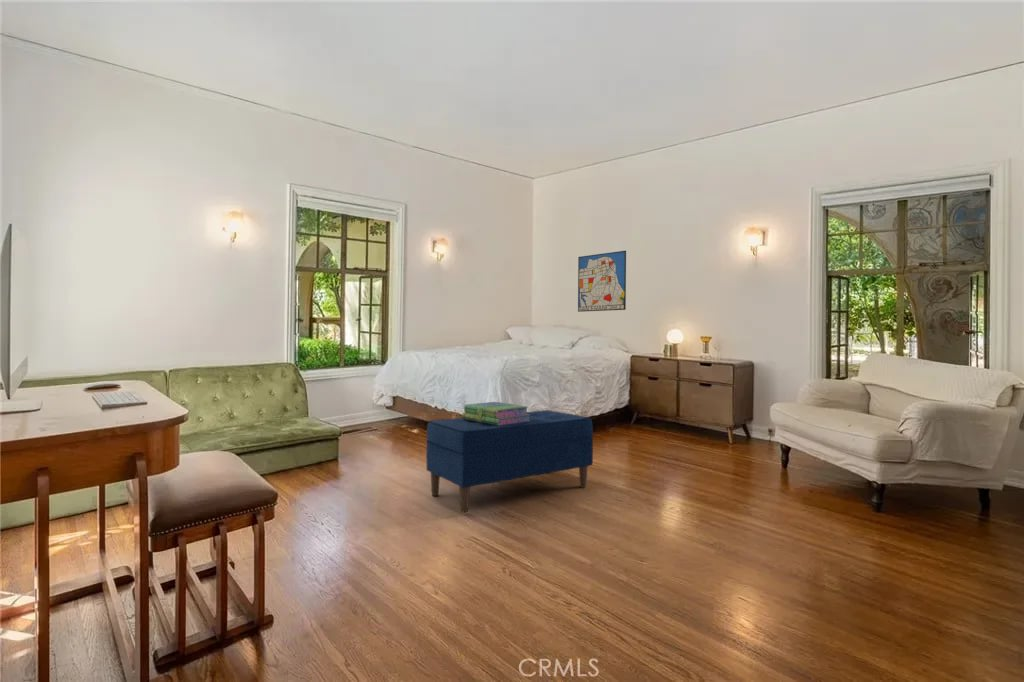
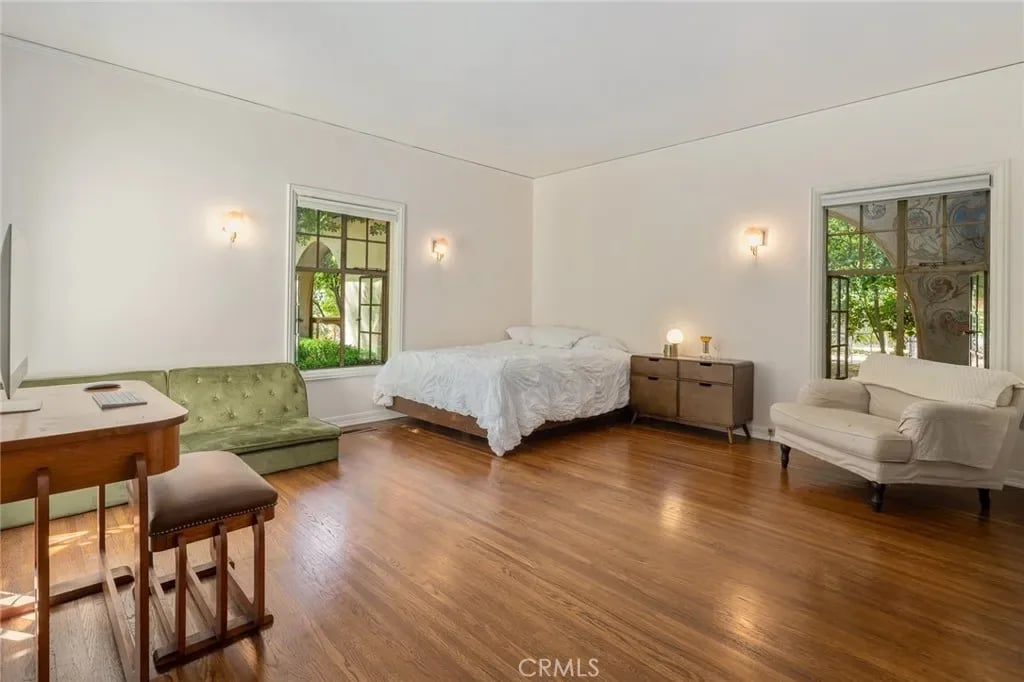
- wall art [577,250,627,313]
- stack of books [461,401,530,425]
- bench [425,409,594,513]
